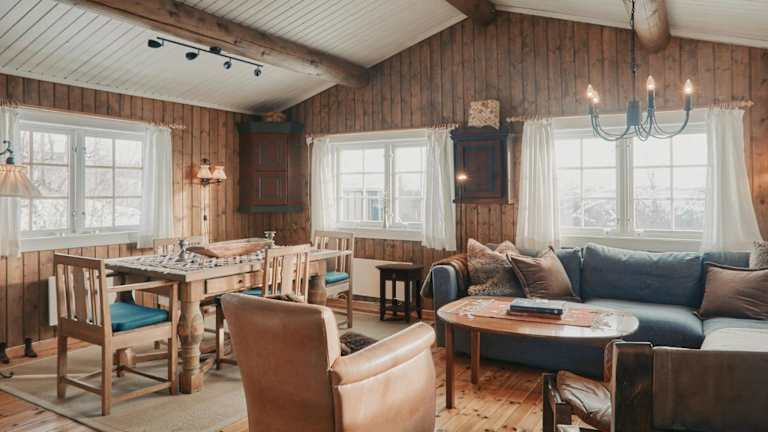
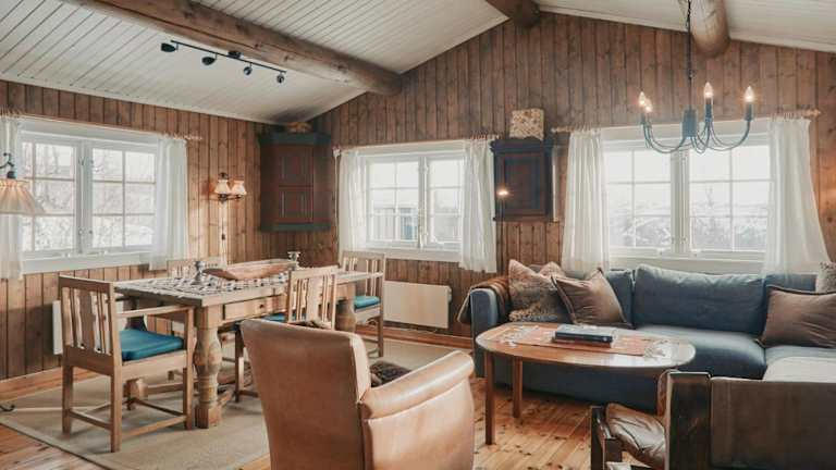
- side table [374,263,427,325]
- boots [0,337,38,364]
